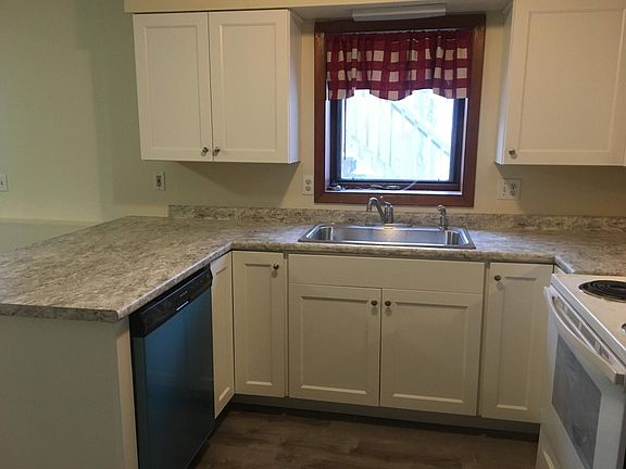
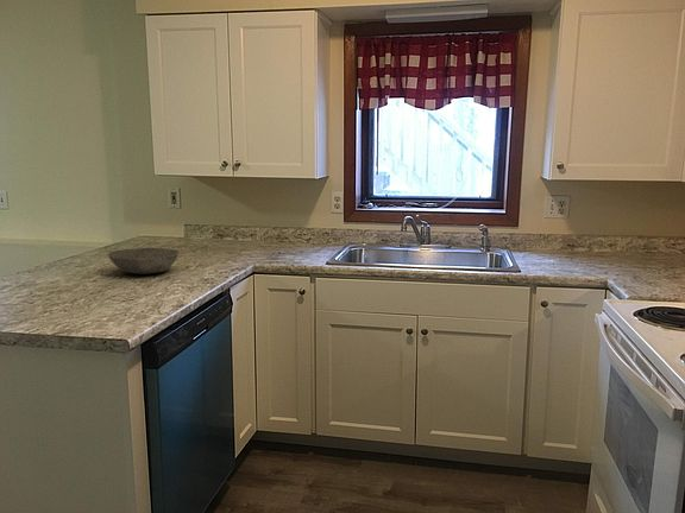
+ bowl [107,247,180,276]
